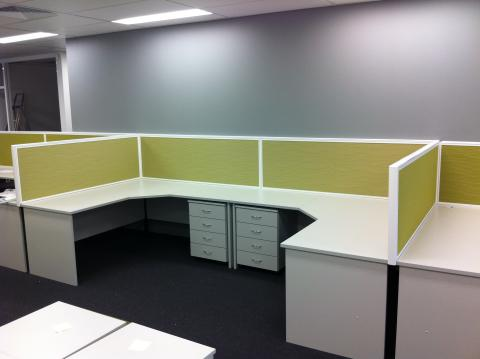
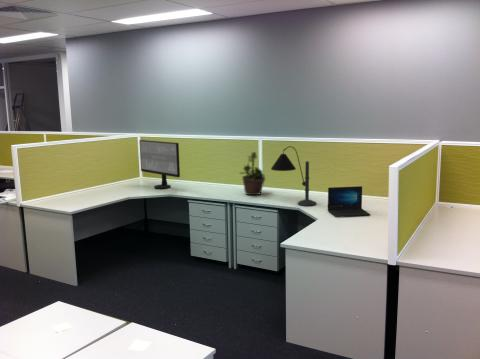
+ potted plant [238,151,267,196]
+ laptop [327,185,371,218]
+ computer monitor [138,139,181,190]
+ desk lamp [270,145,317,207]
